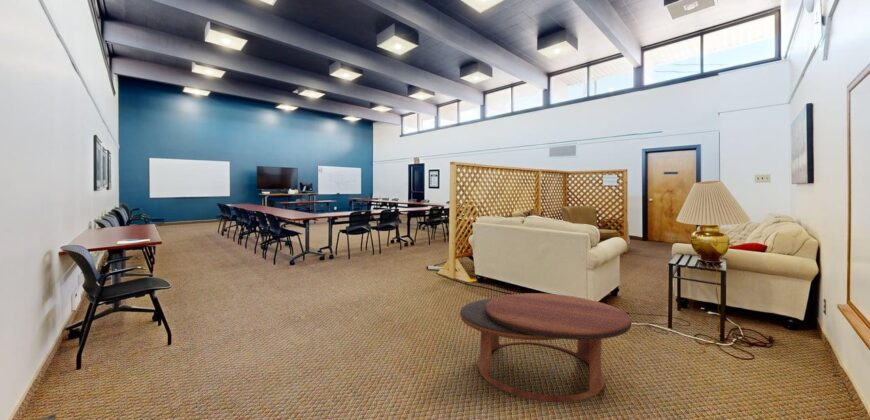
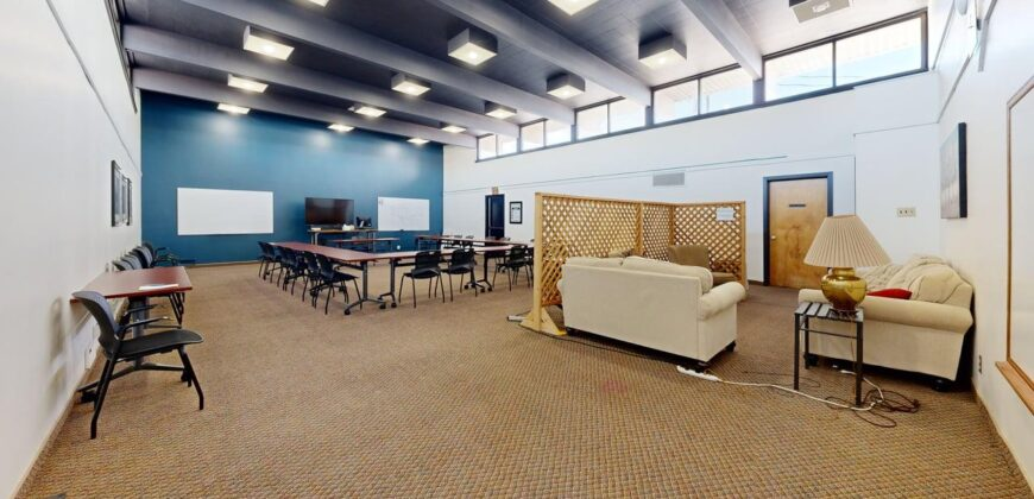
- coffee table [459,292,632,403]
